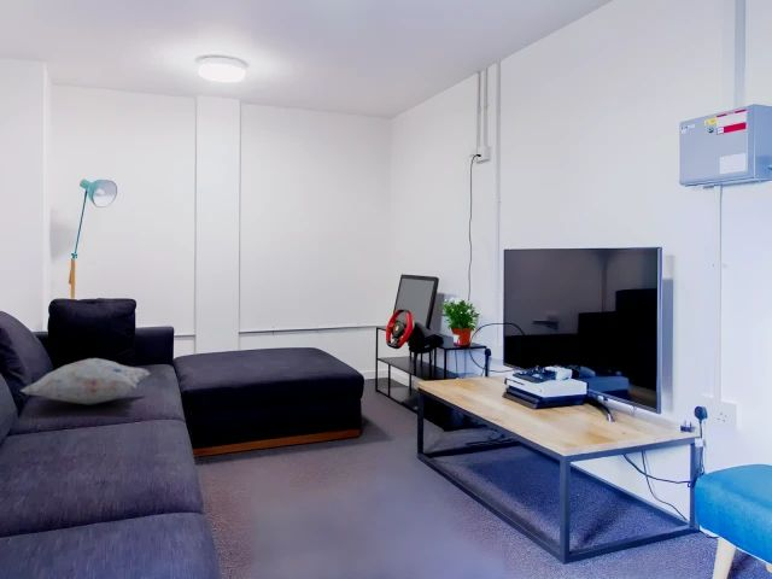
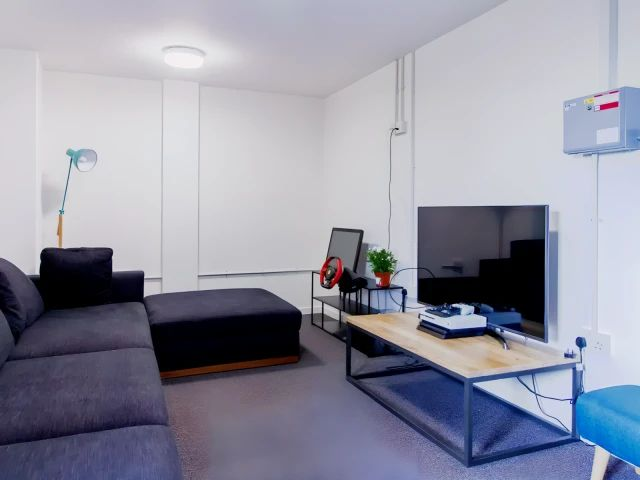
- decorative pillow [21,357,152,407]
